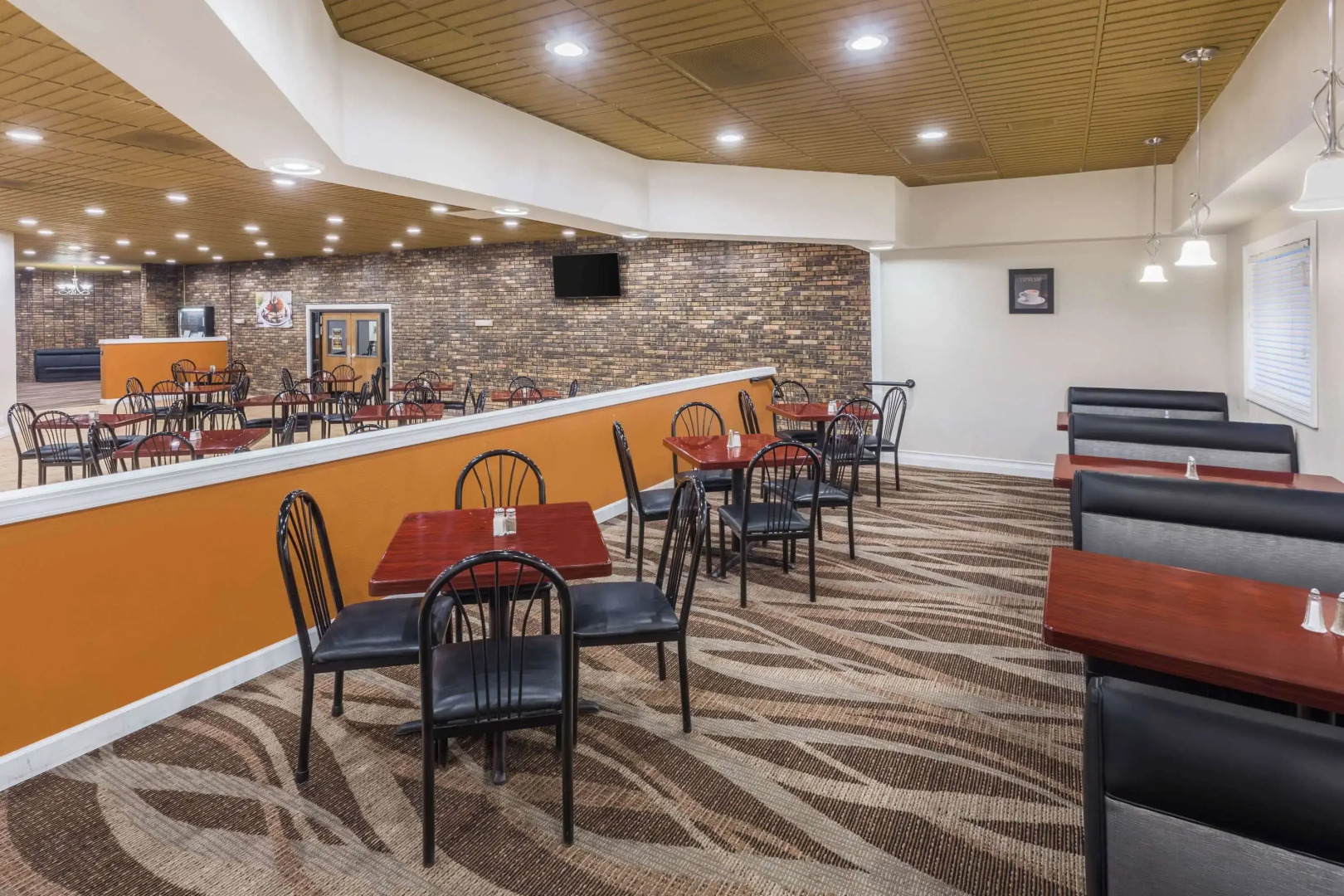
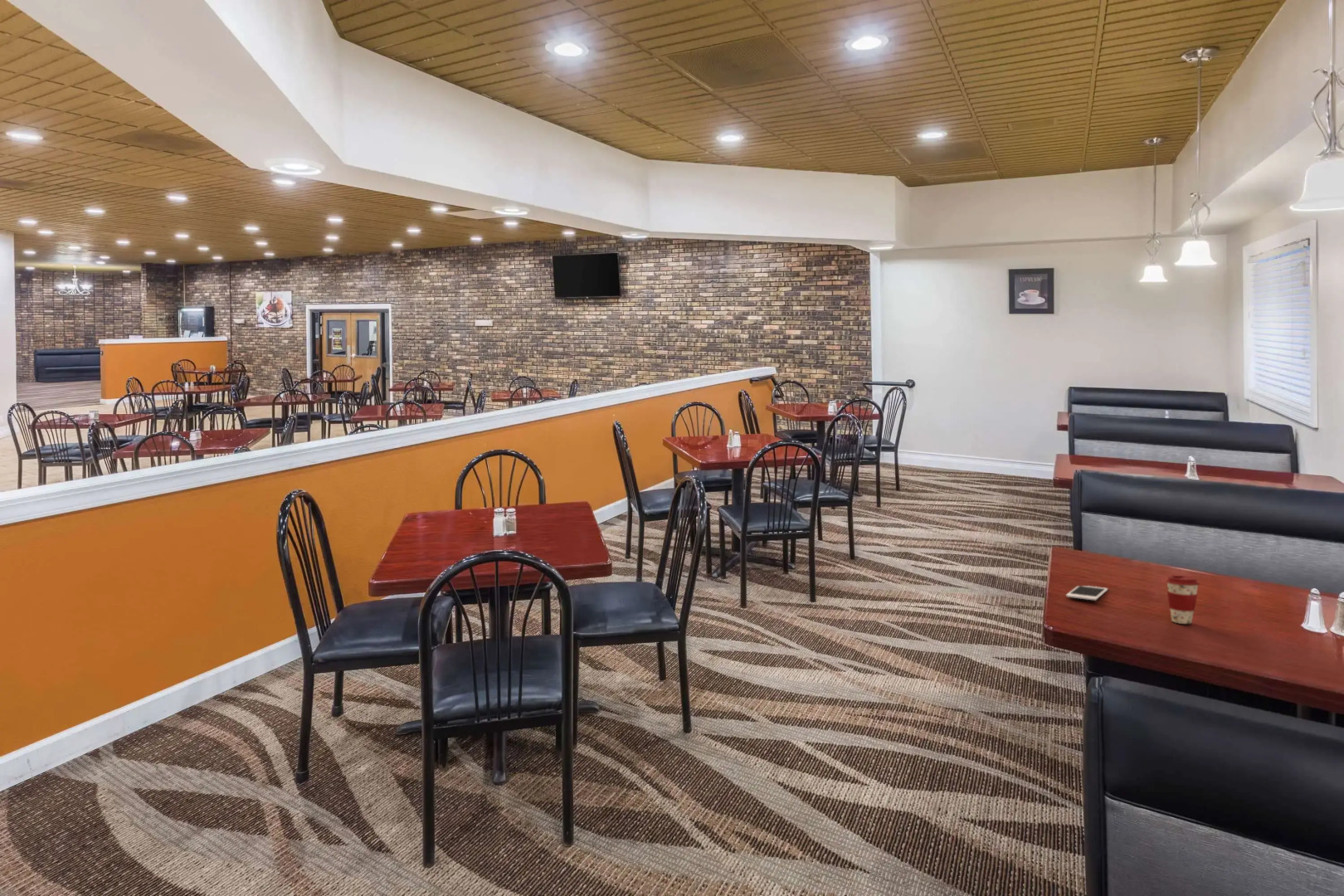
+ cell phone [1065,585,1108,601]
+ coffee cup [1165,575,1200,625]
